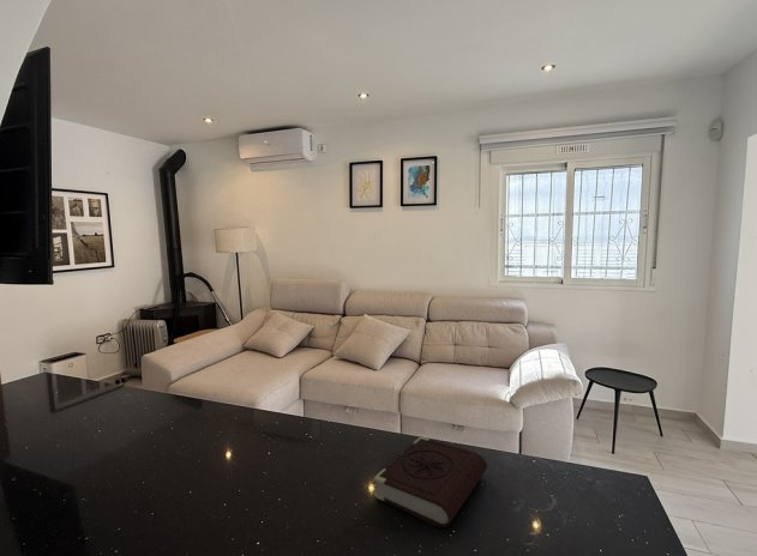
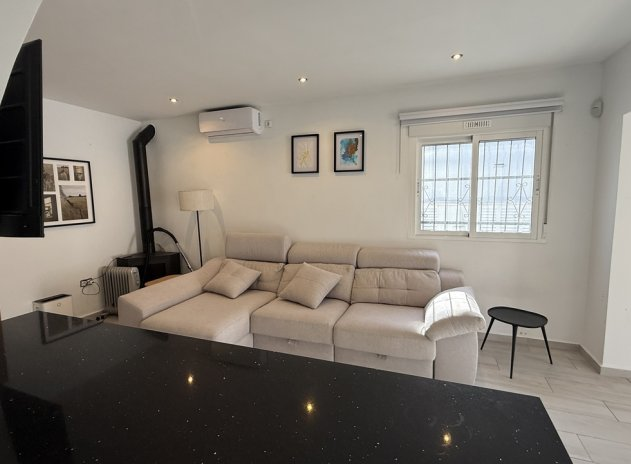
- book [372,435,488,528]
